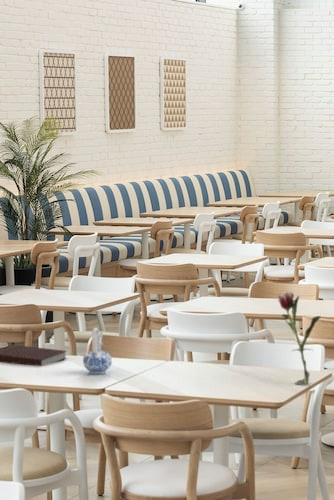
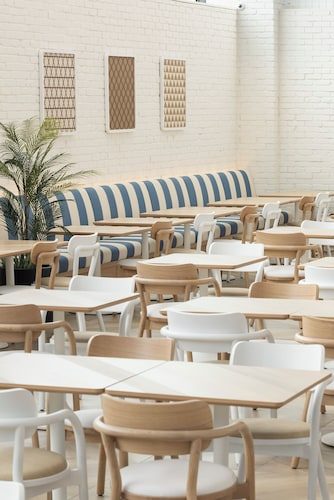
- flower [277,291,322,386]
- ceramic pitcher [82,327,113,375]
- notebook [0,344,68,367]
